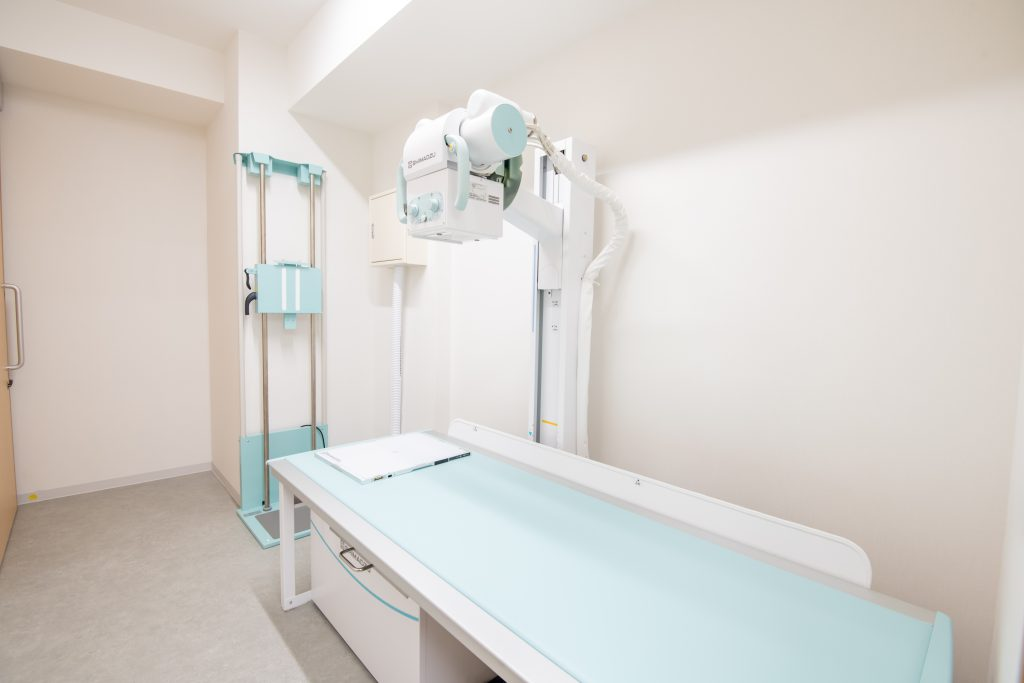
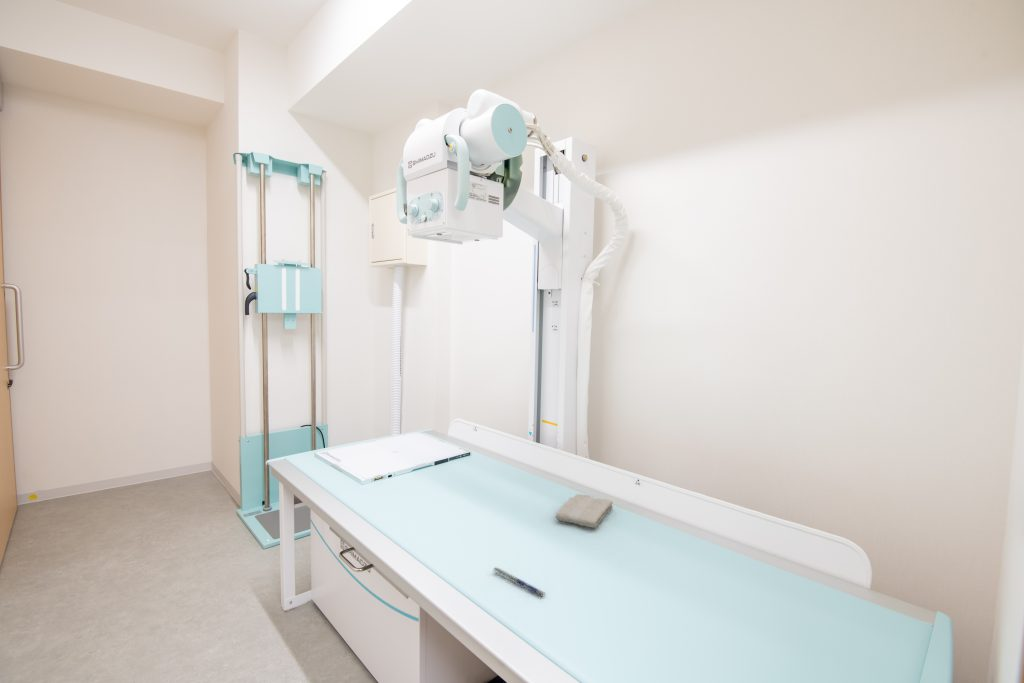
+ pen [493,566,547,598]
+ washcloth [555,493,614,529]
